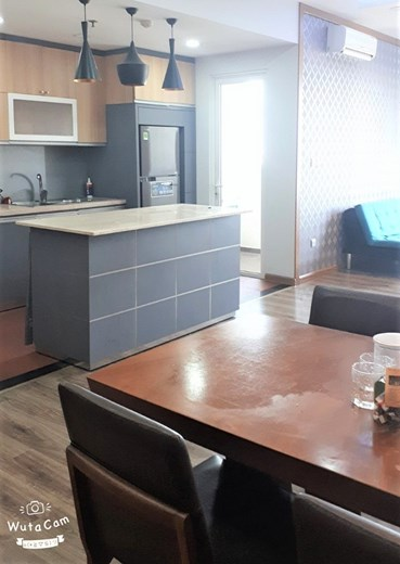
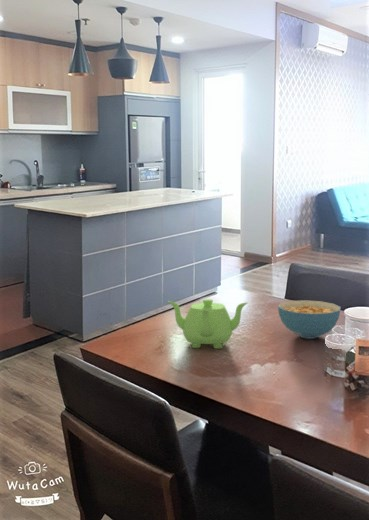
+ cereal bowl [277,299,342,340]
+ teapot [167,298,249,350]
